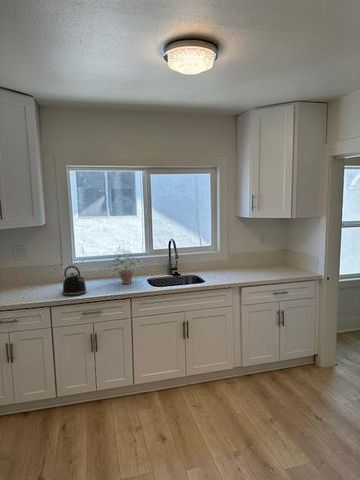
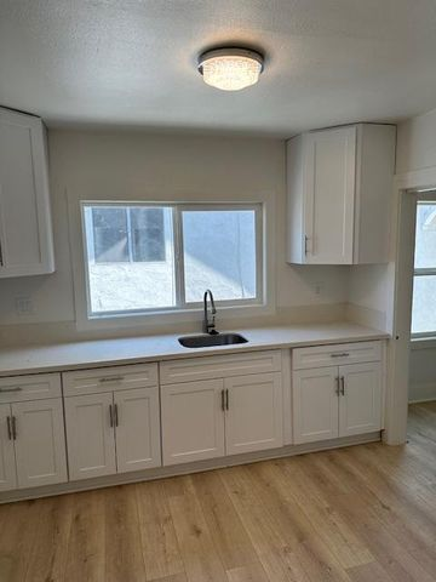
- potted plant [107,247,145,285]
- kettle [61,265,88,297]
